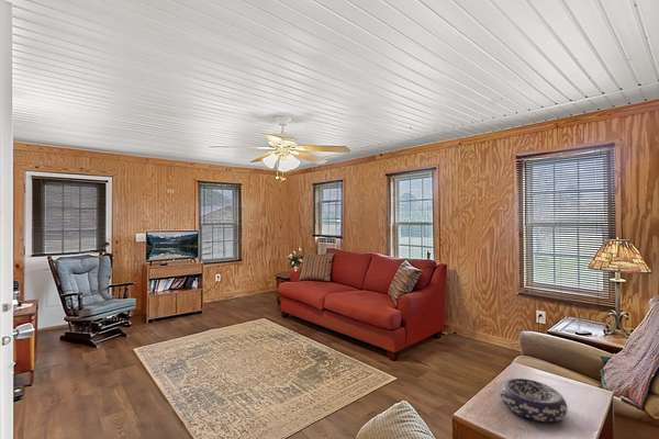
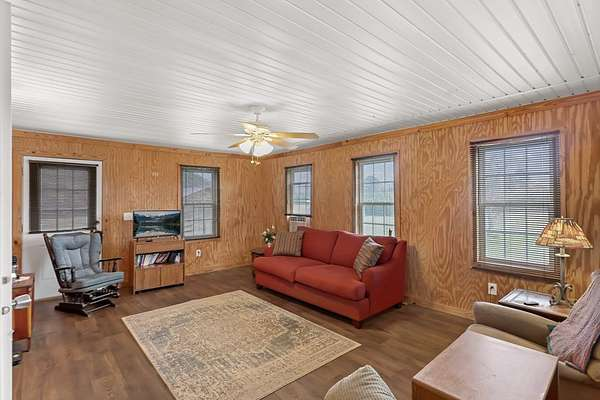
- decorative bowl [499,378,569,423]
